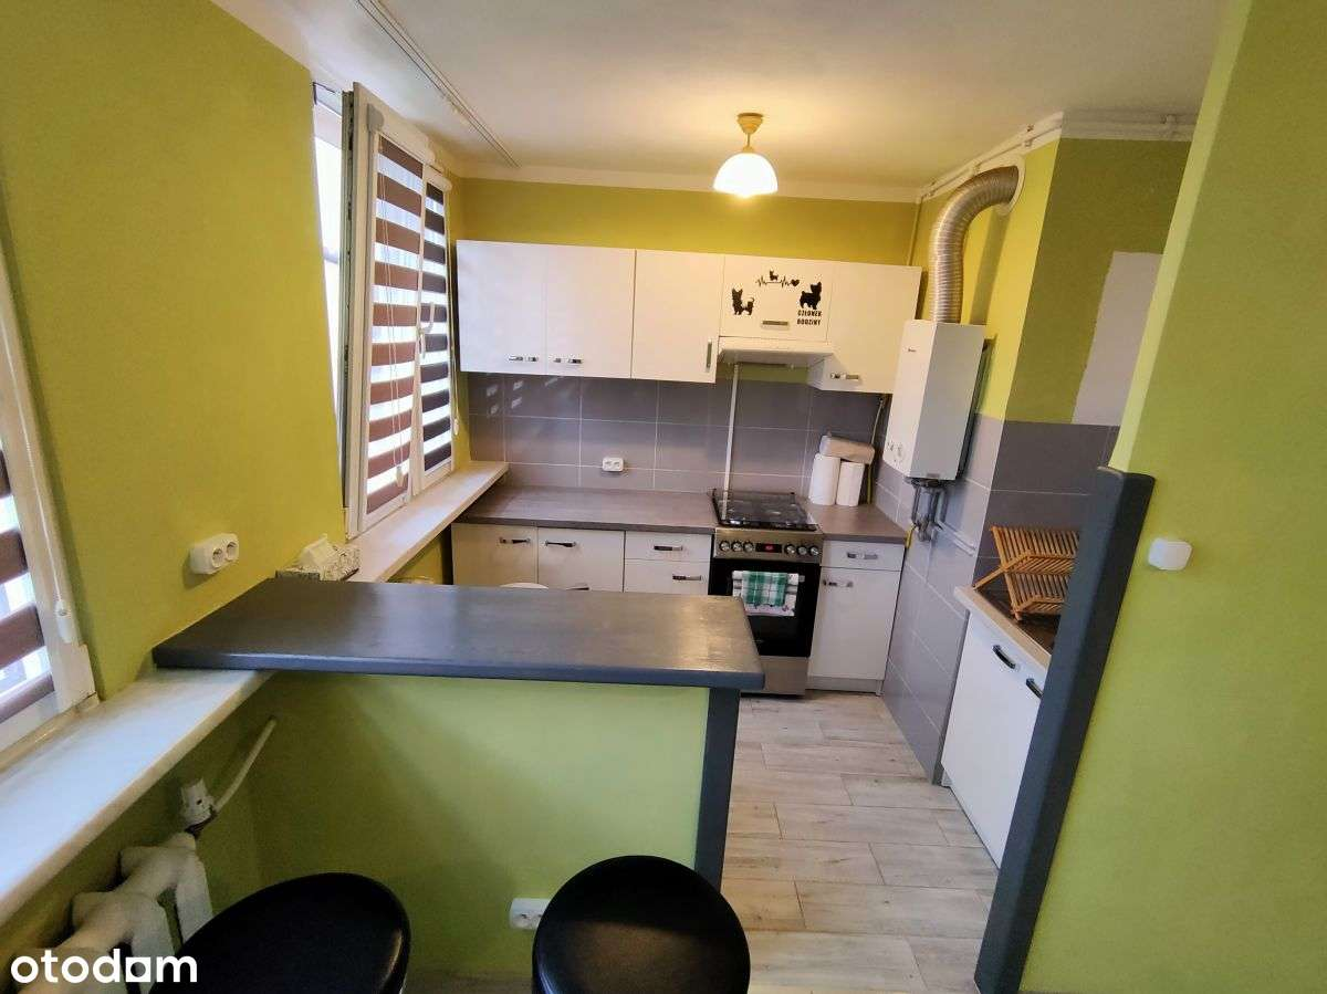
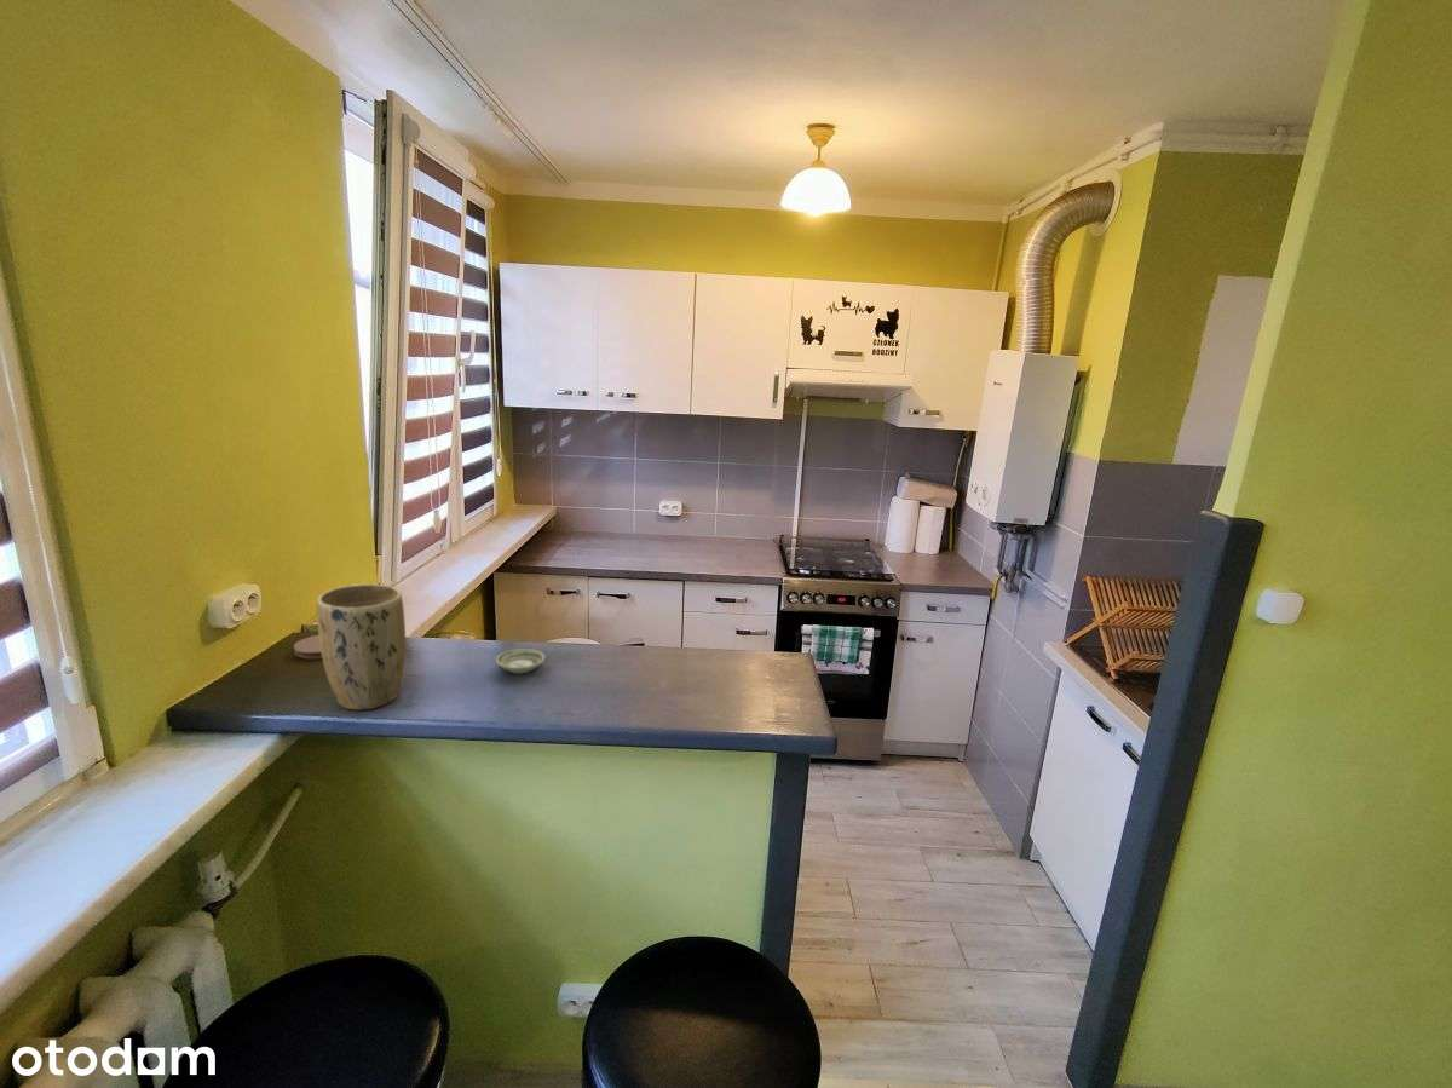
+ saucer [495,647,547,674]
+ plant pot [316,582,407,710]
+ coaster [293,634,322,660]
